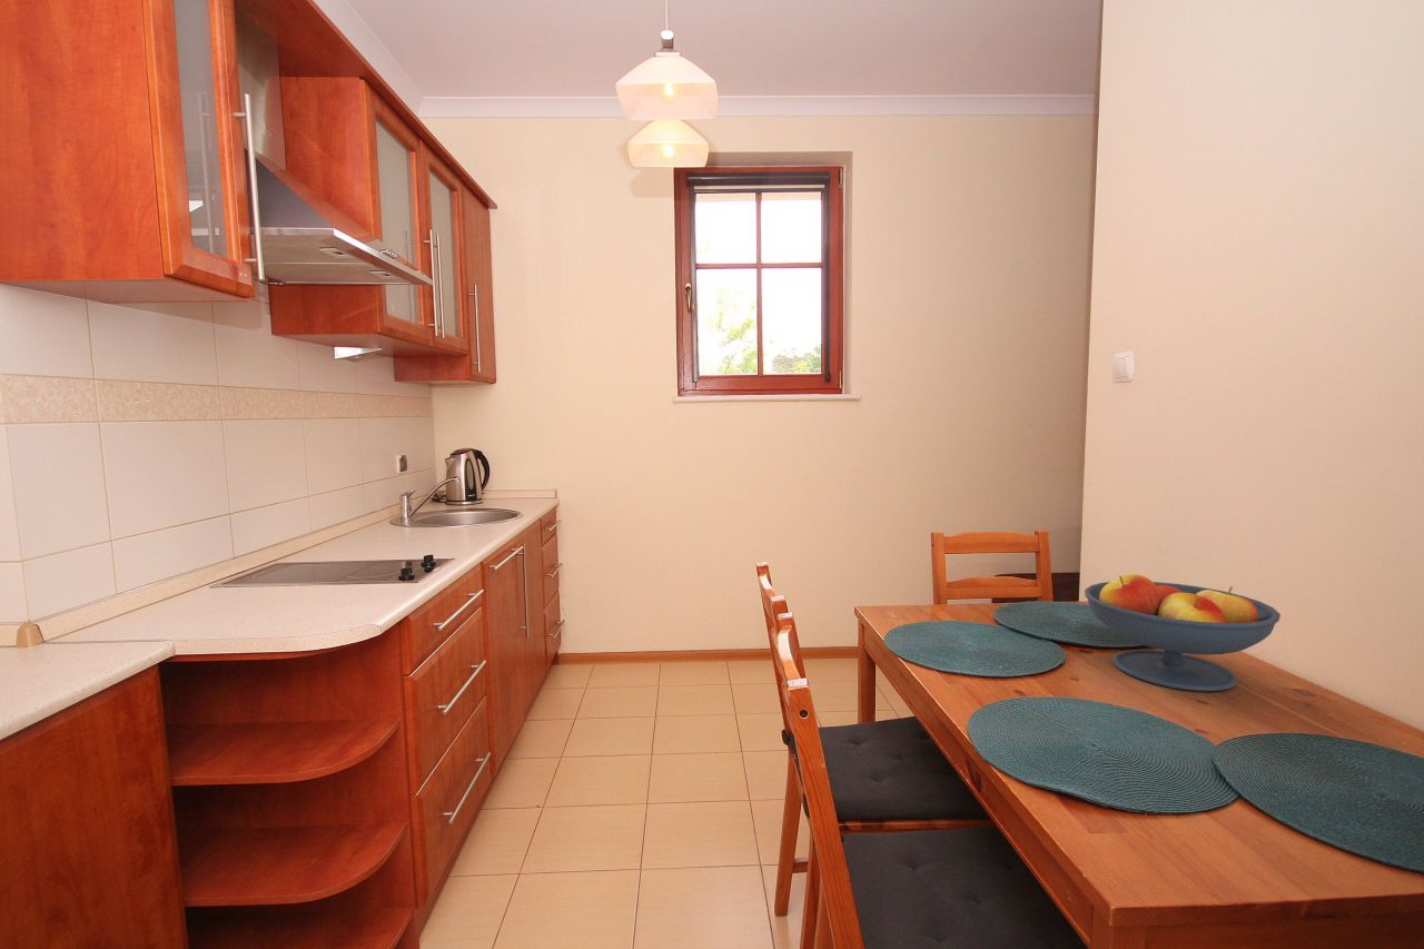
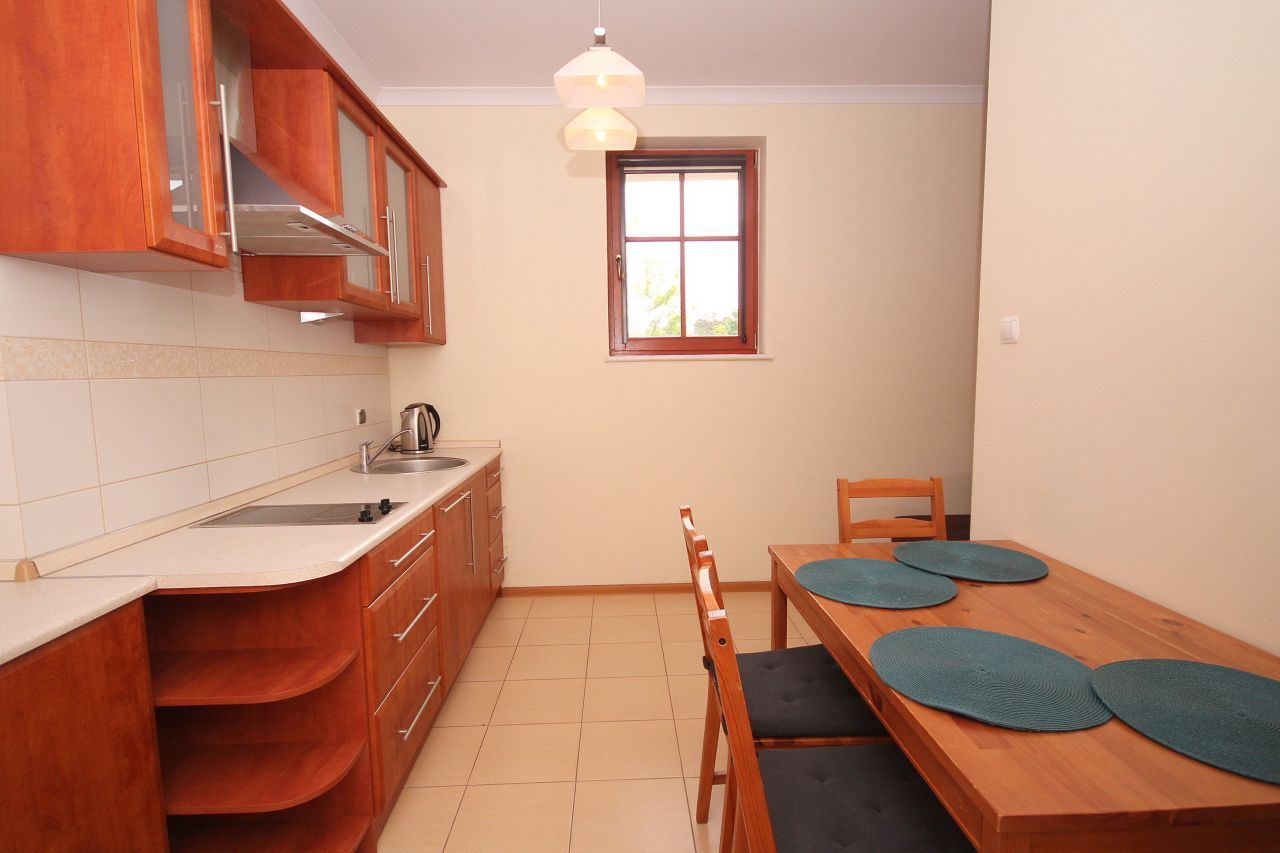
- fruit bowl [1084,573,1282,692]
